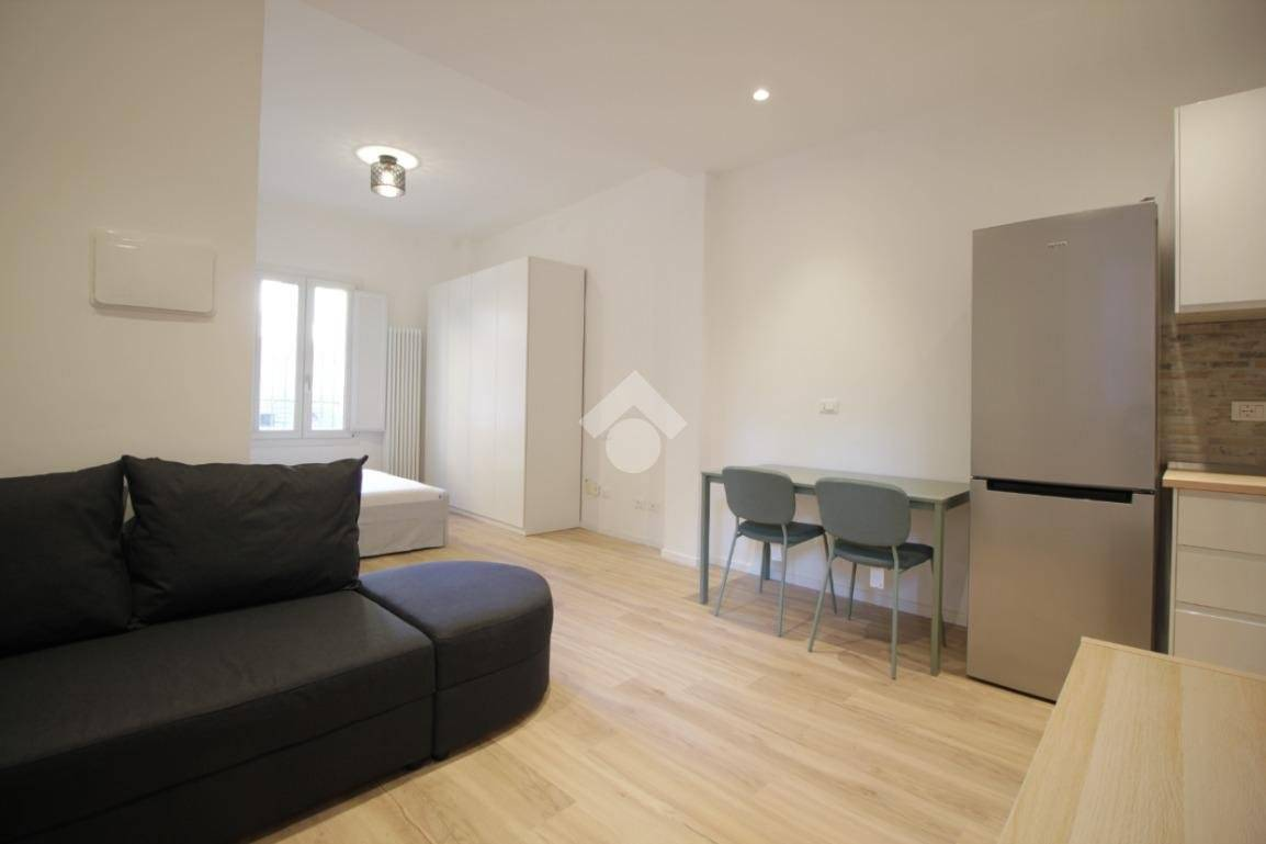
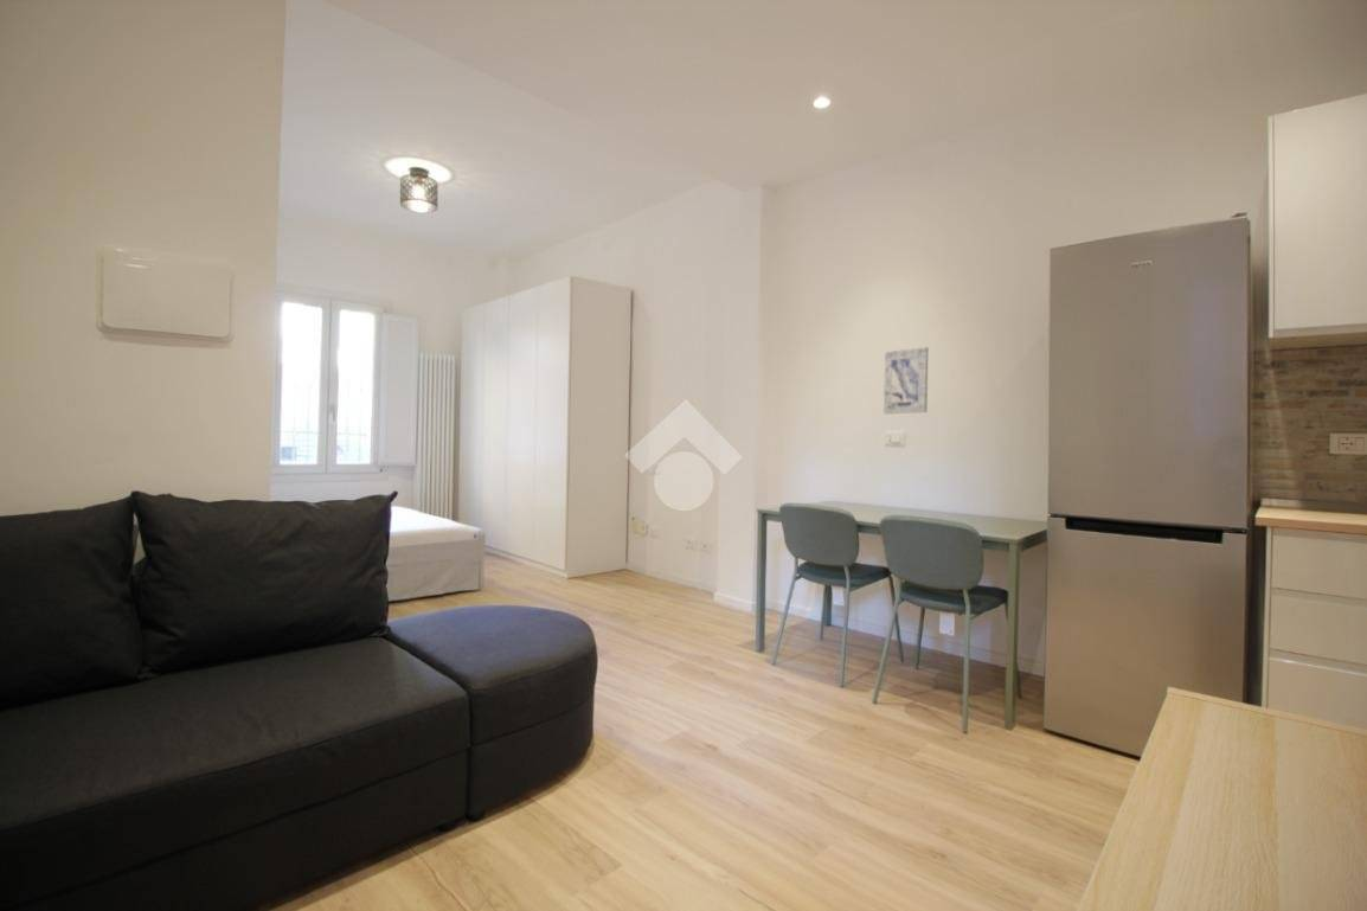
+ wall art [883,346,929,415]
